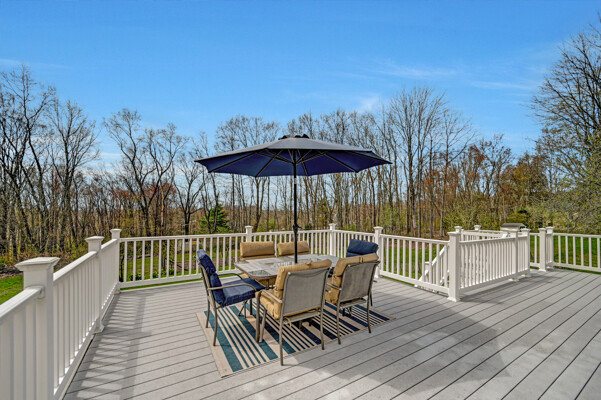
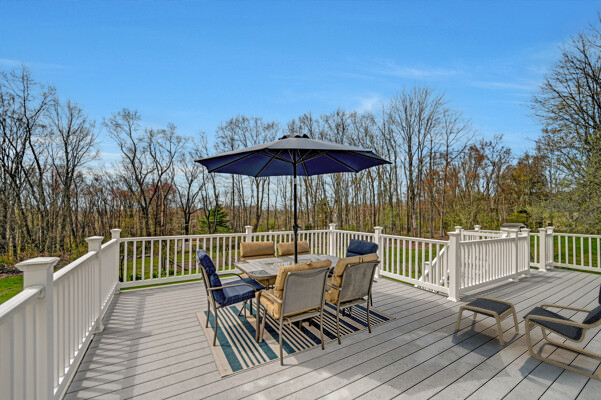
+ lounge chair [455,284,601,382]
